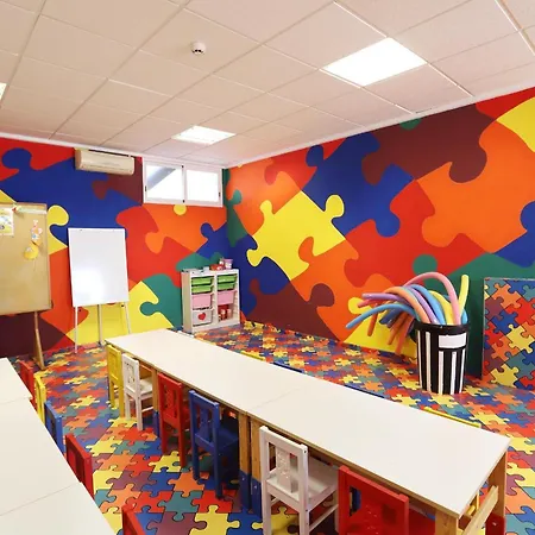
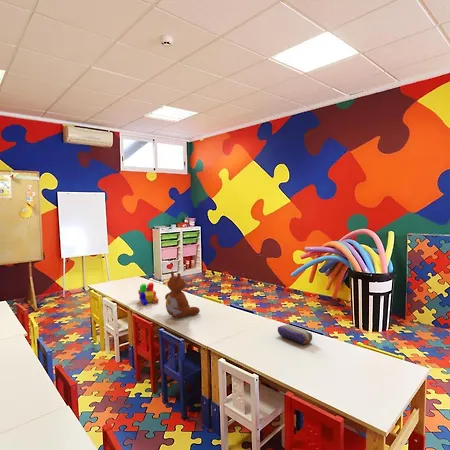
+ teddy bear [164,270,201,319]
+ building blocks [137,282,159,306]
+ pencil case [277,323,313,345]
